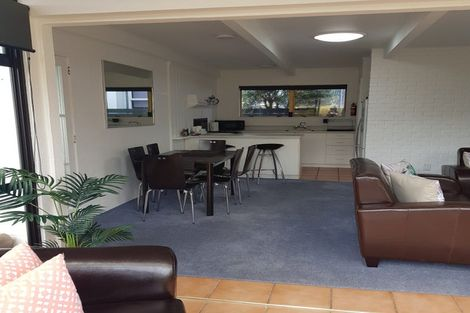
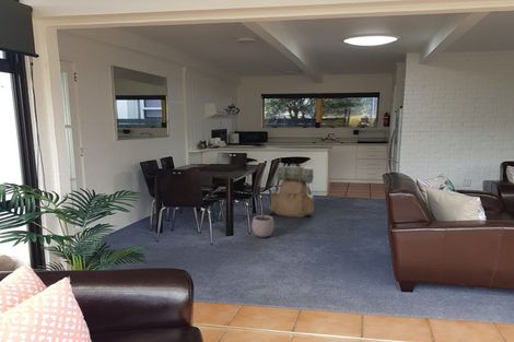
+ plant pot [250,210,276,238]
+ backpack [269,165,315,219]
